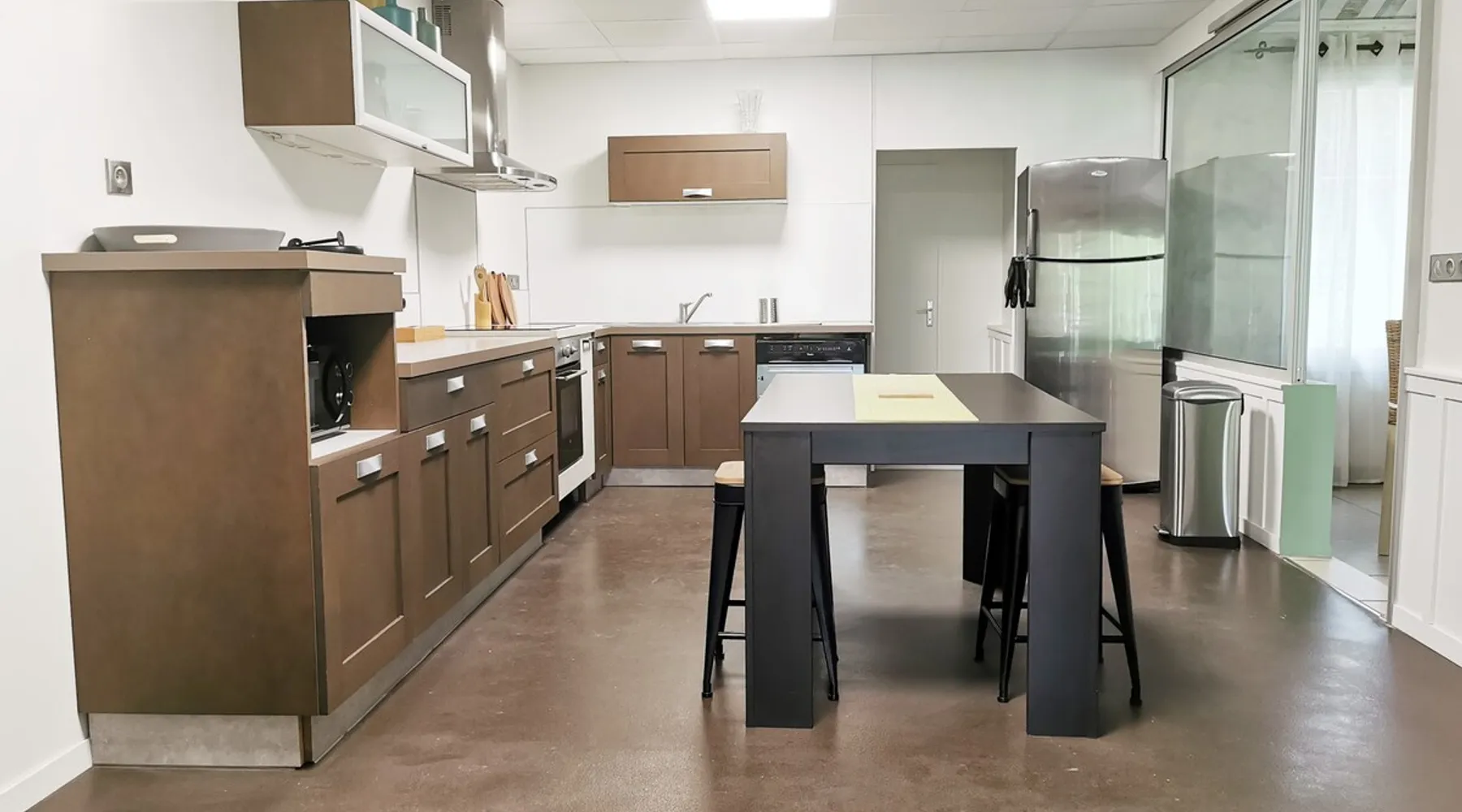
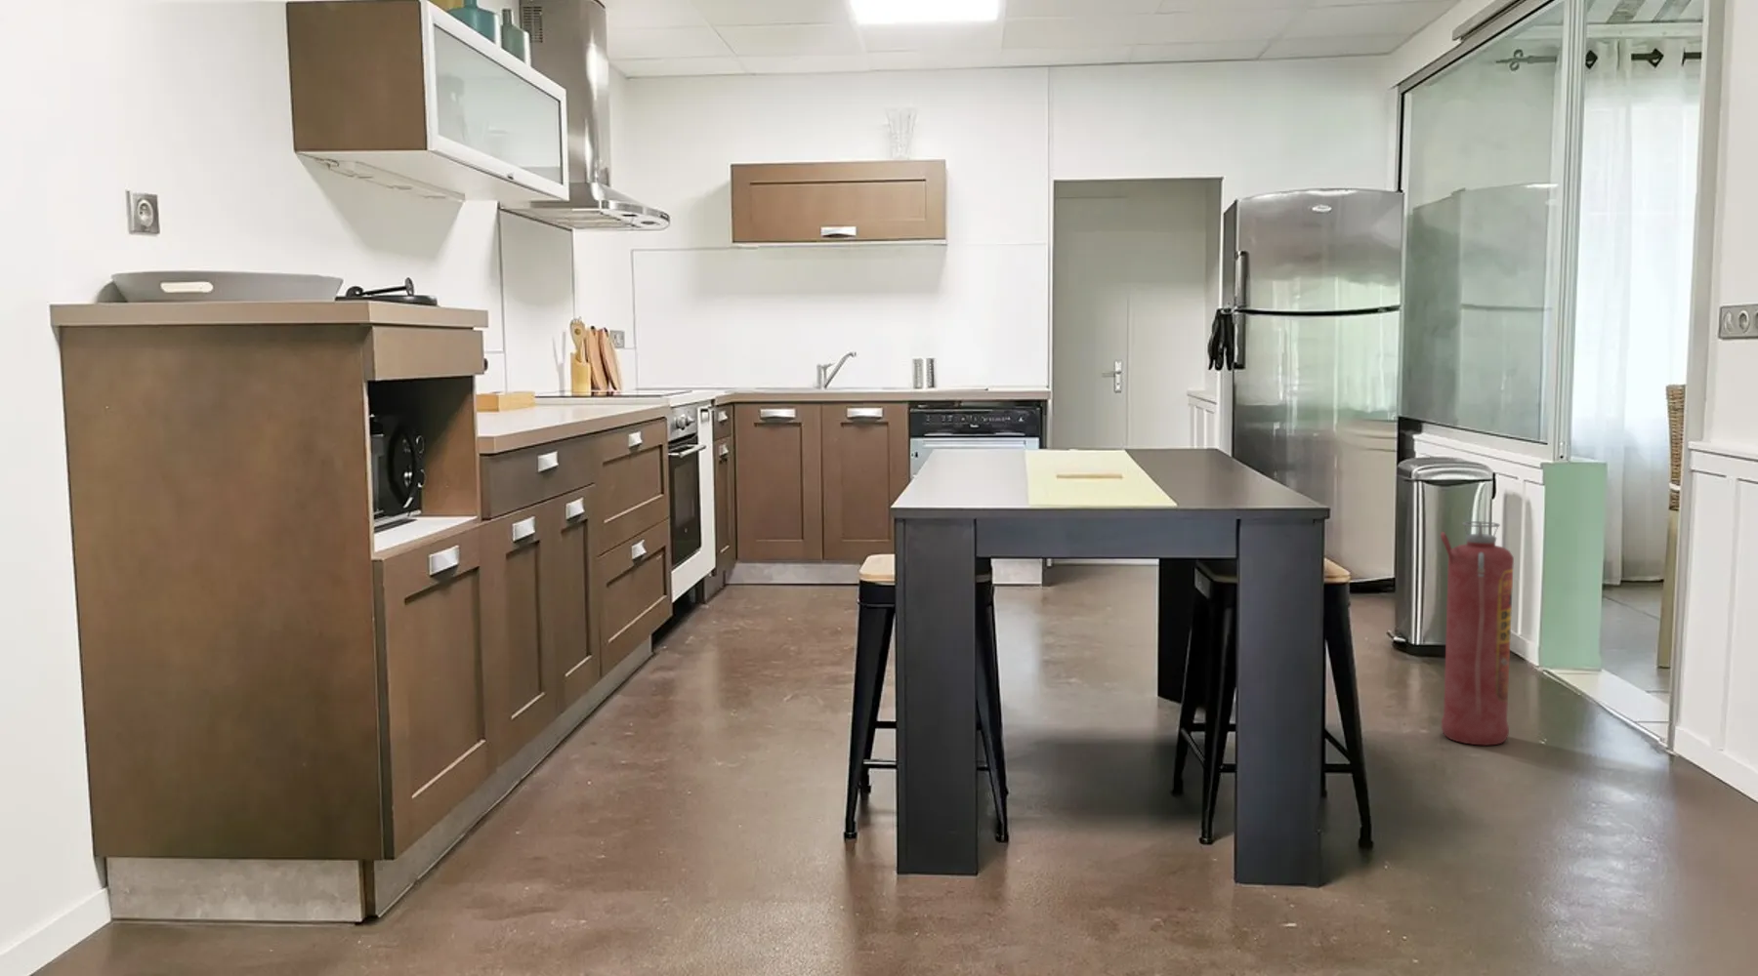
+ fire extinguisher [1439,520,1515,746]
